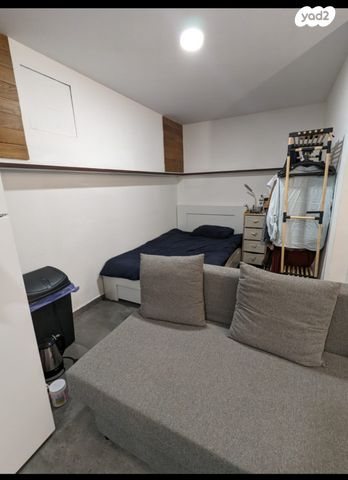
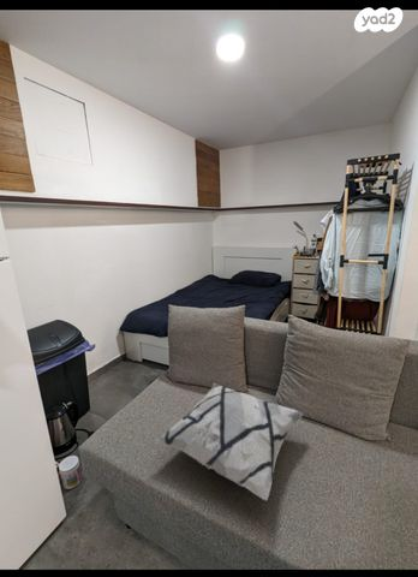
+ decorative pillow [155,382,304,501]
